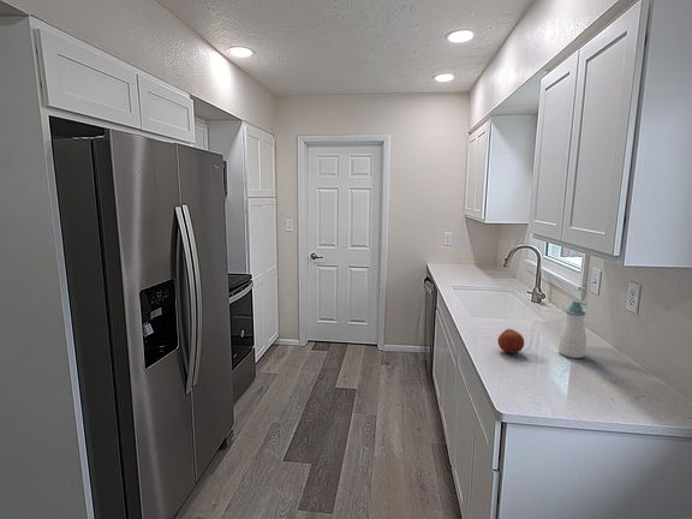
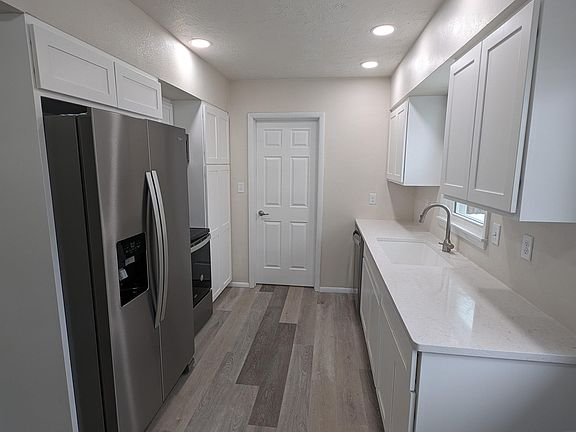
- soap bottle [557,299,587,359]
- fruit [496,328,525,354]
